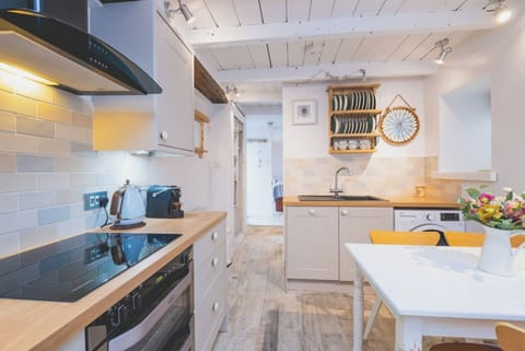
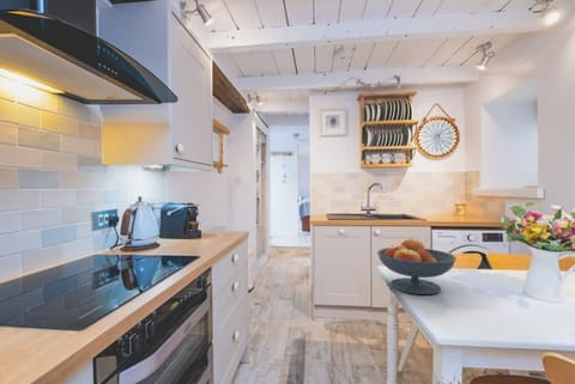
+ fruit bowl [376,237,458,295]
